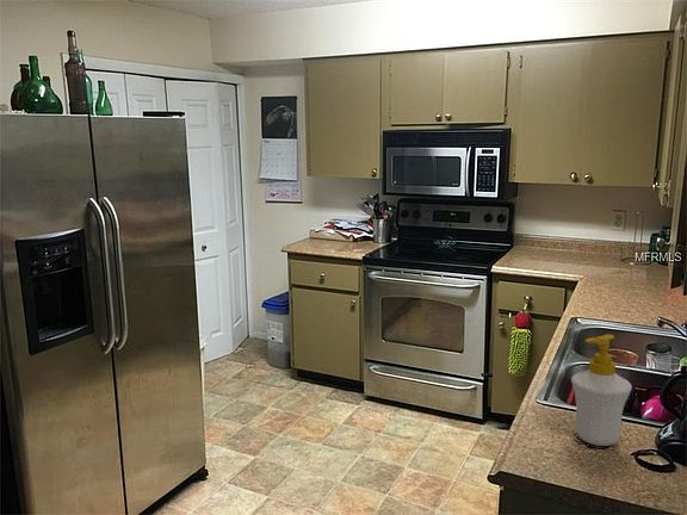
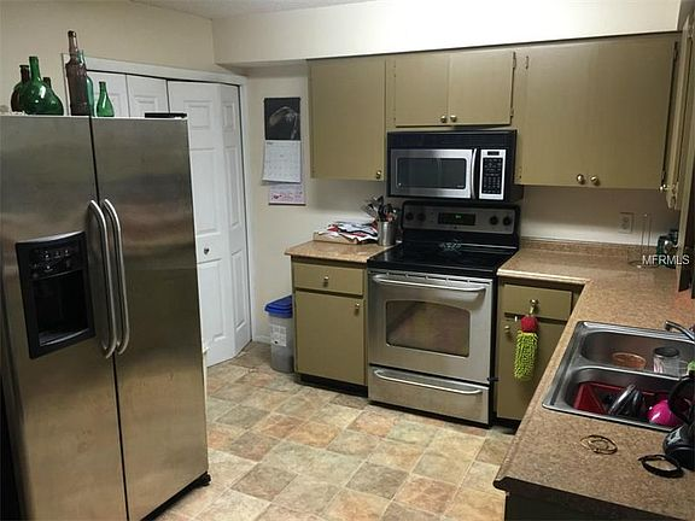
- soap bottle [570,333,633,447]
